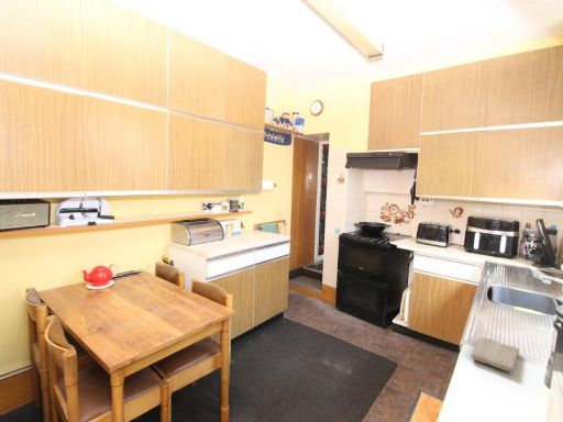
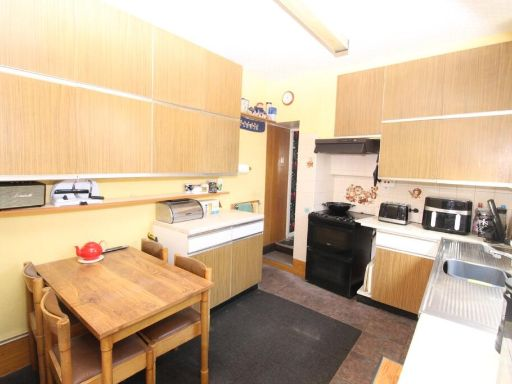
- washcloth [471,336,520,374]
